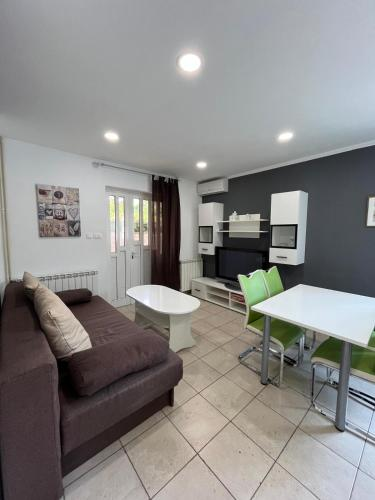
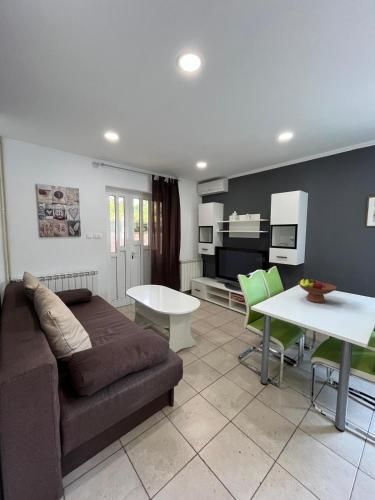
+ fruit bowl [297,278,338,304]
